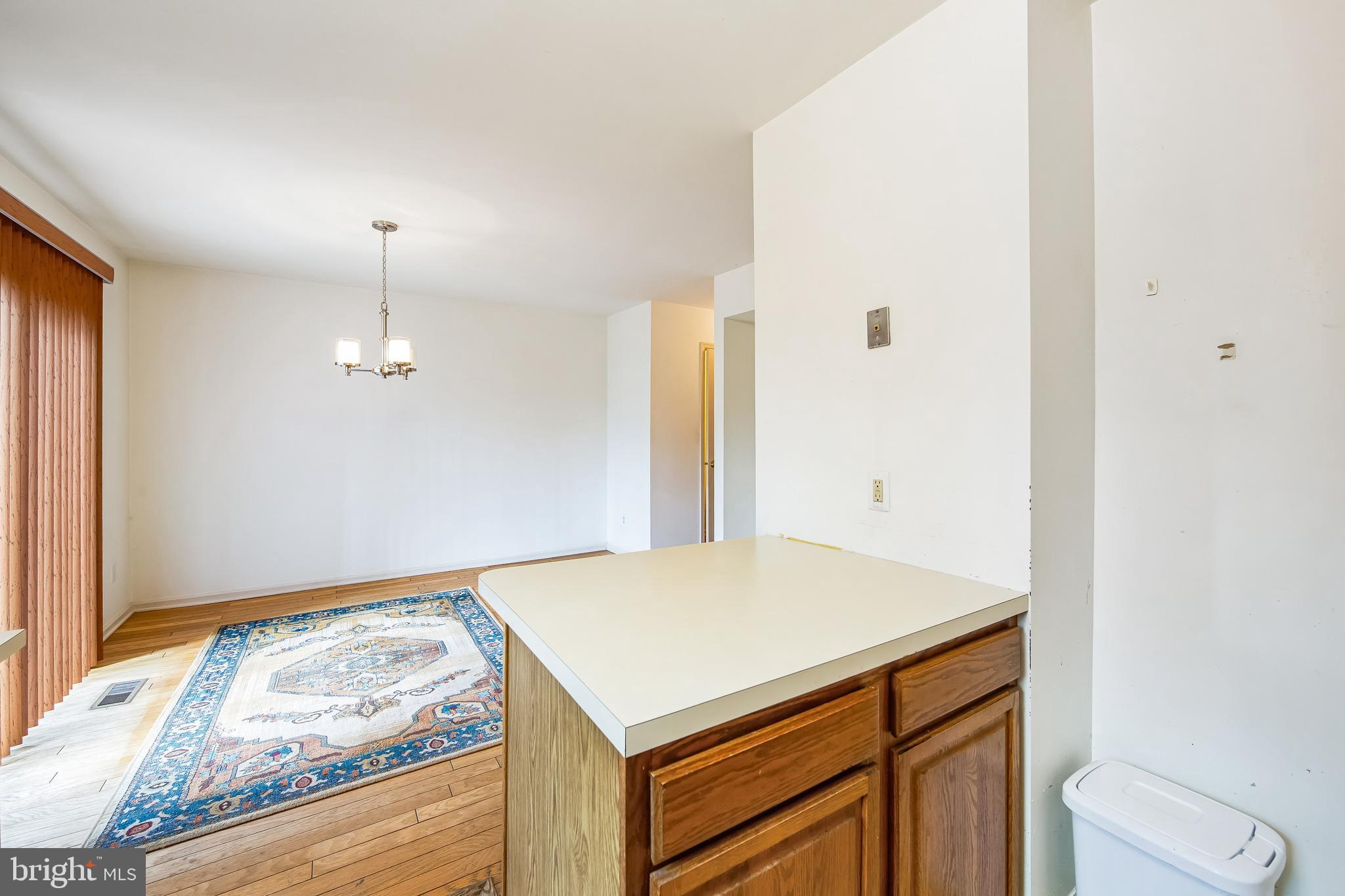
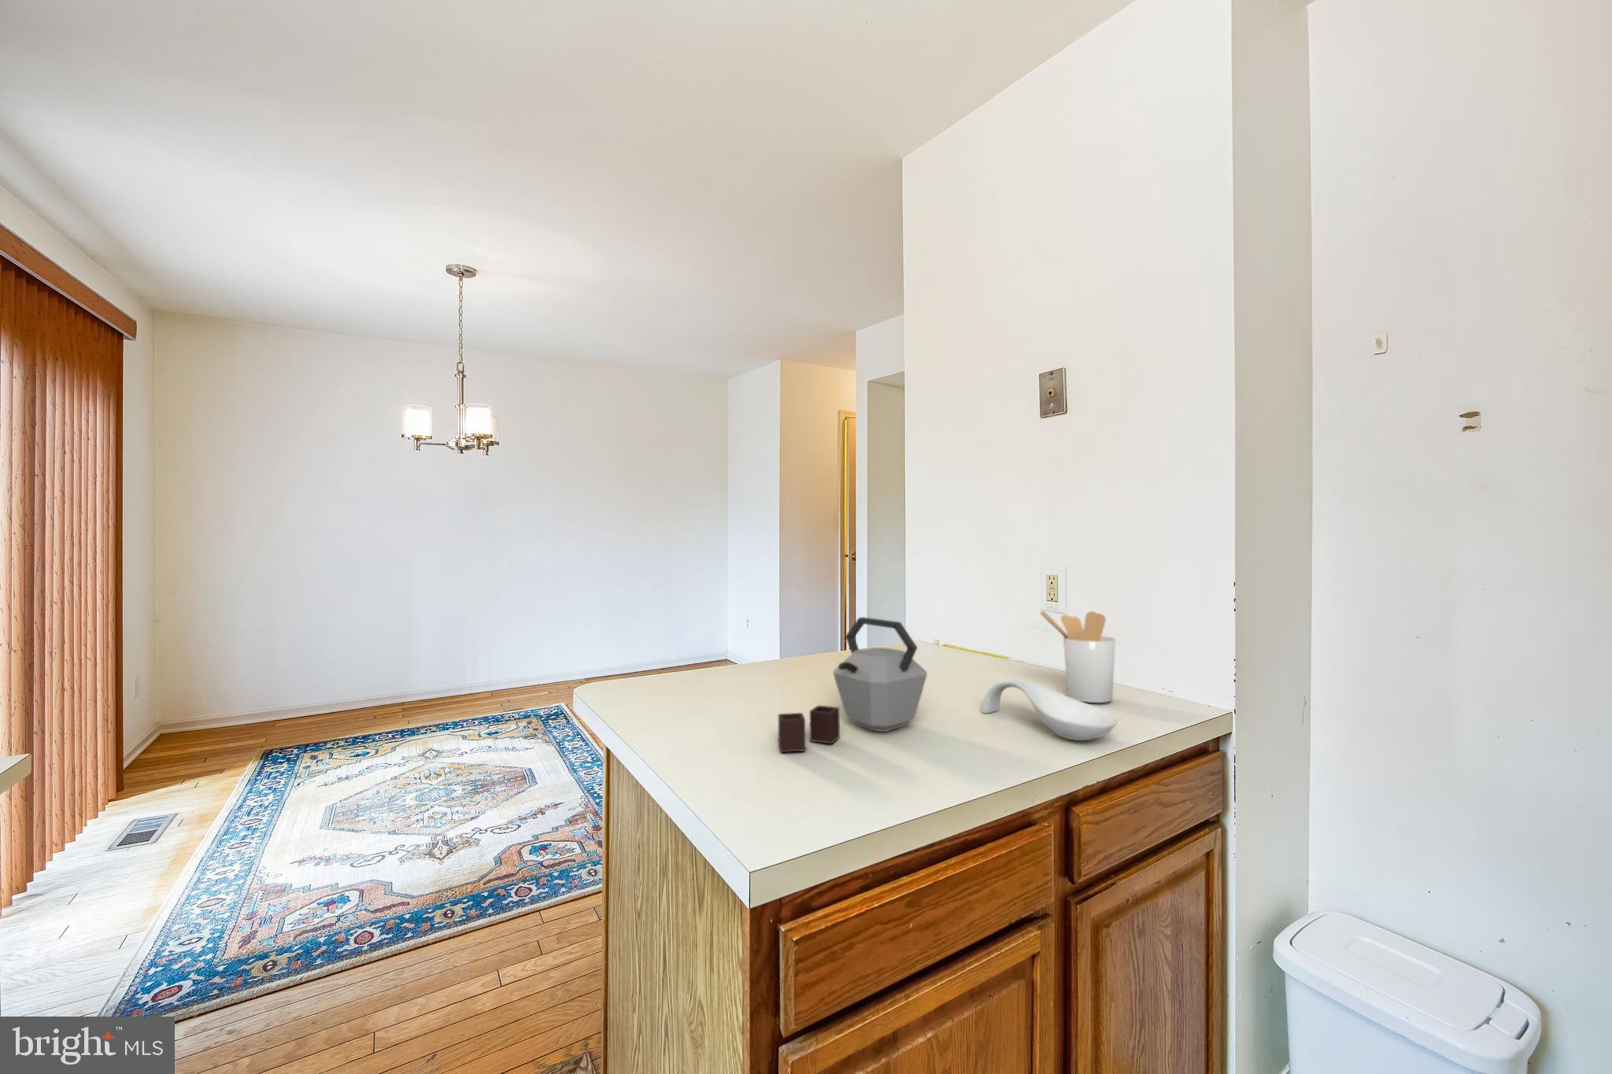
+ spoon rest [980,678,1118,741]
+ kettle [778,616,928,753]
+ utensil holder [1039,610,1116,704]
